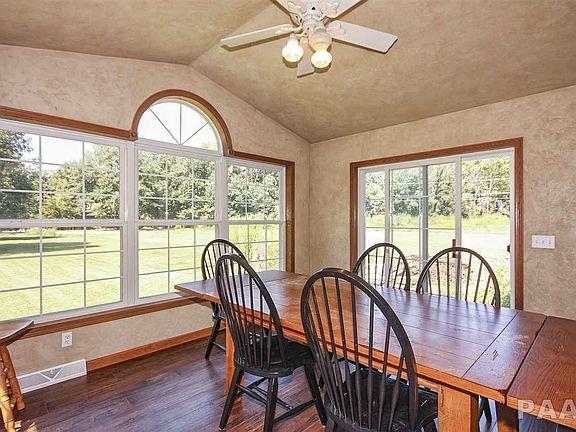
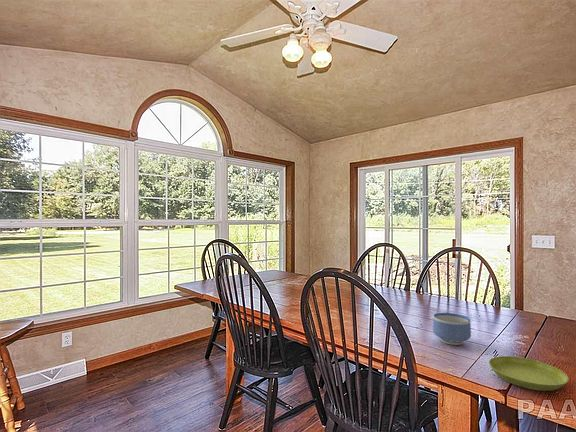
+ bowl [432,312,472,346]
+ saucer [488,355,570,392]
